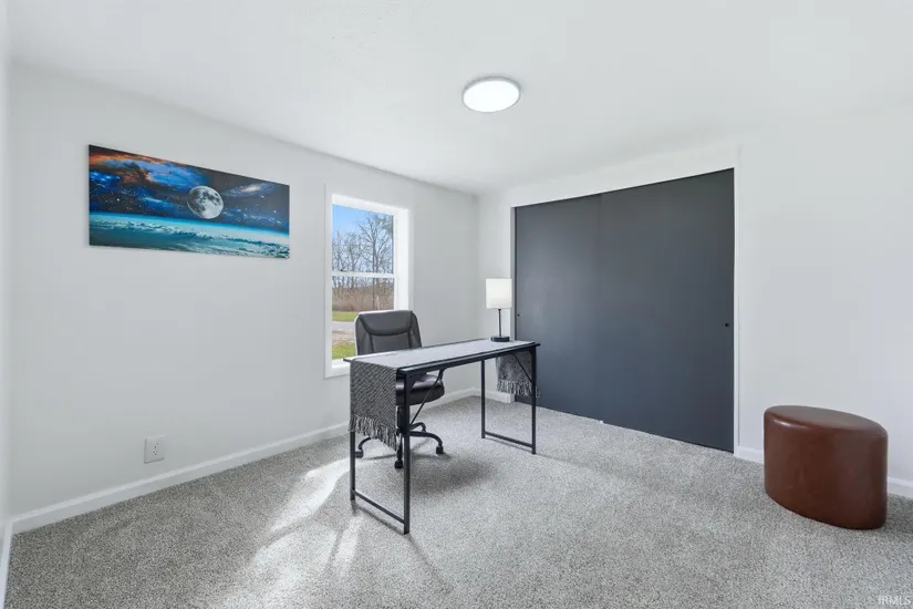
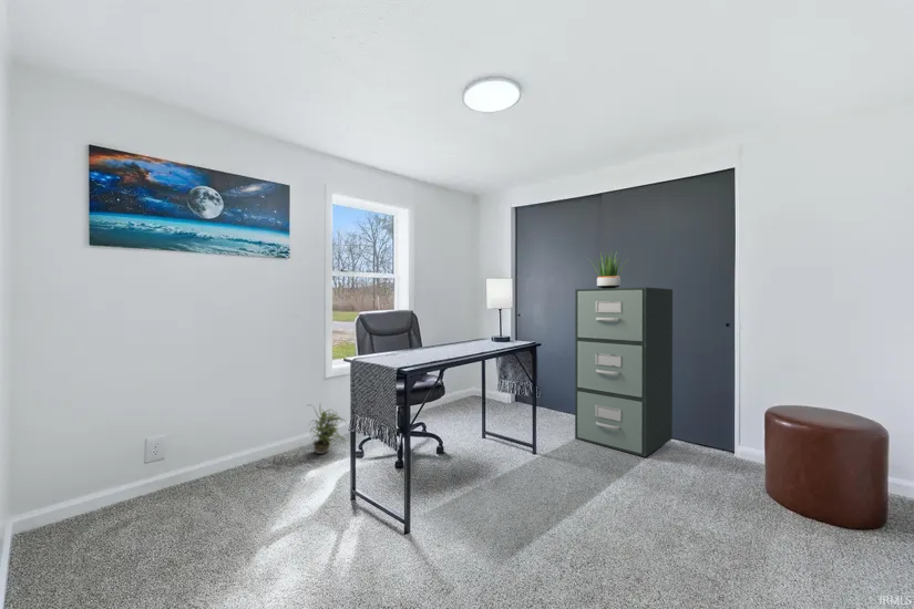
+ potted plant [588,249,628,289]
+ filing cabinet [574,287,674,457]
+ potted plant [305,402,348,455]
